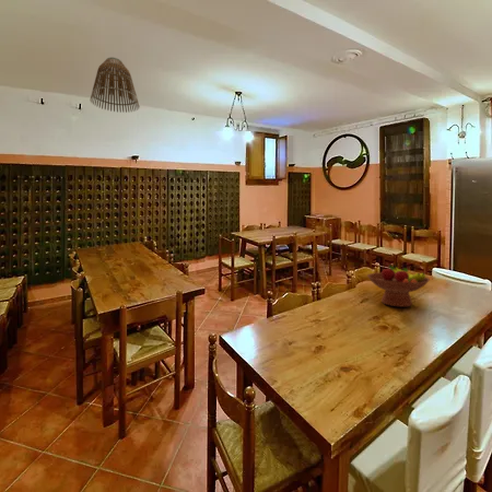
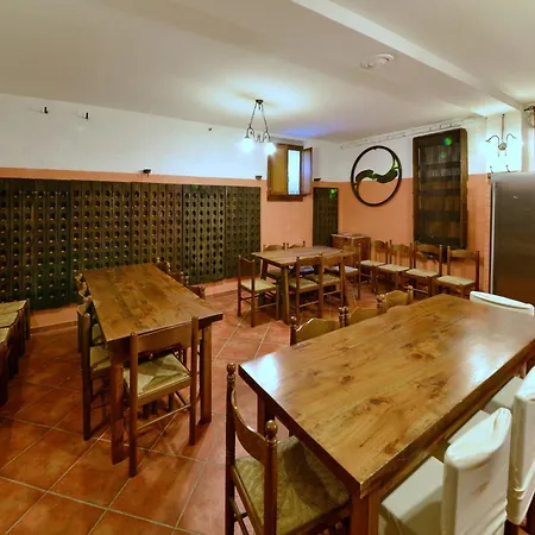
- lamp shade [89,56,141,114]
- fruit bowl [366,263,431,308]
